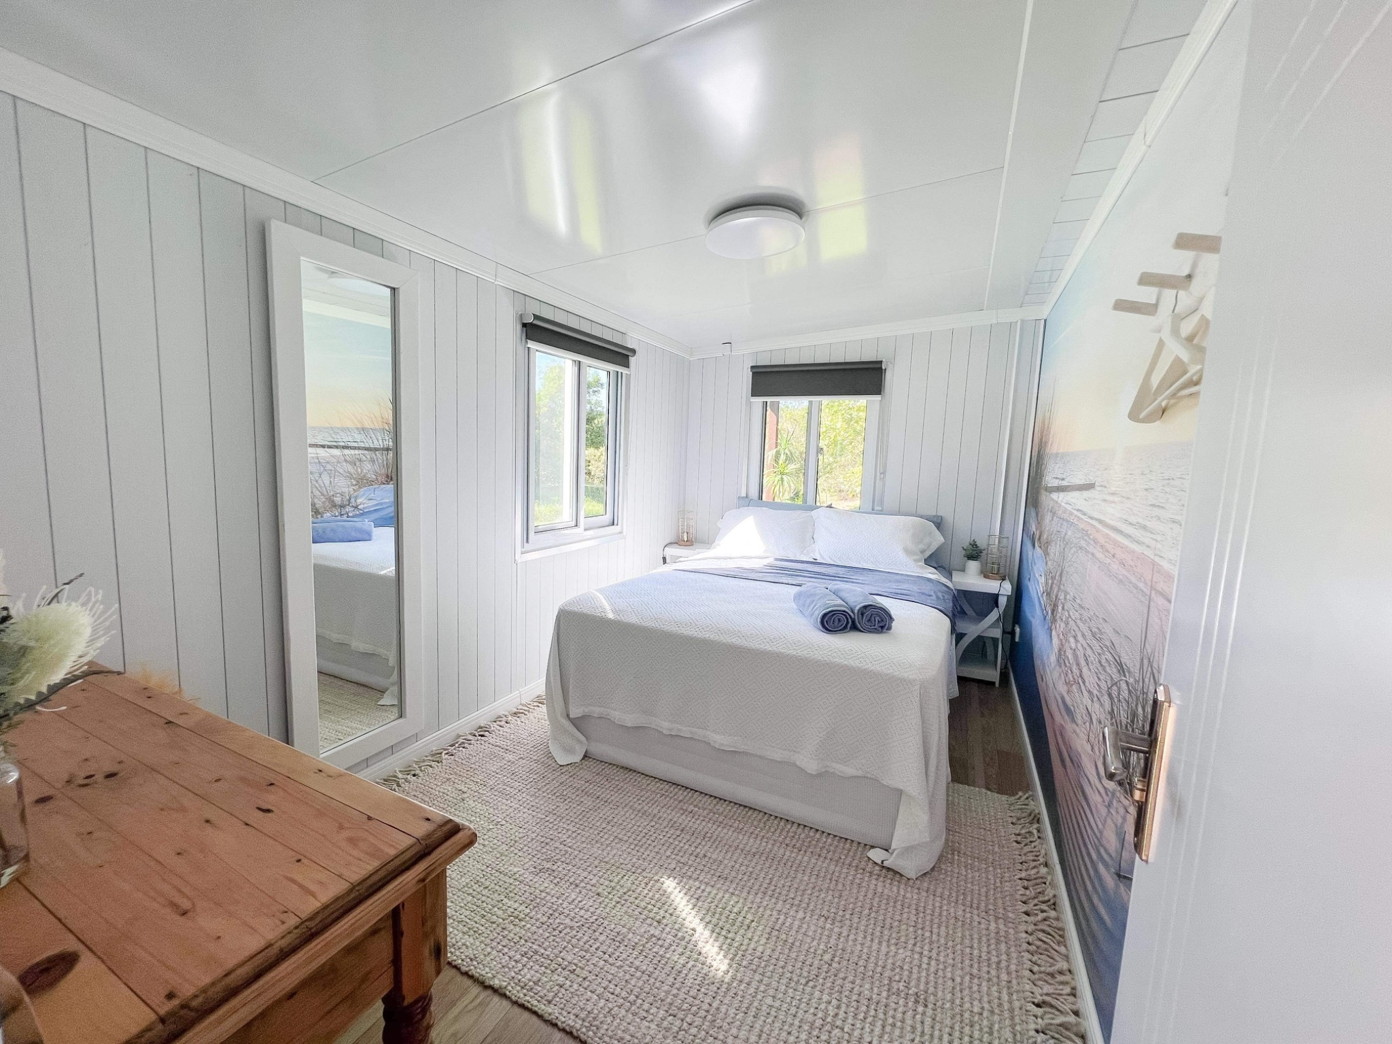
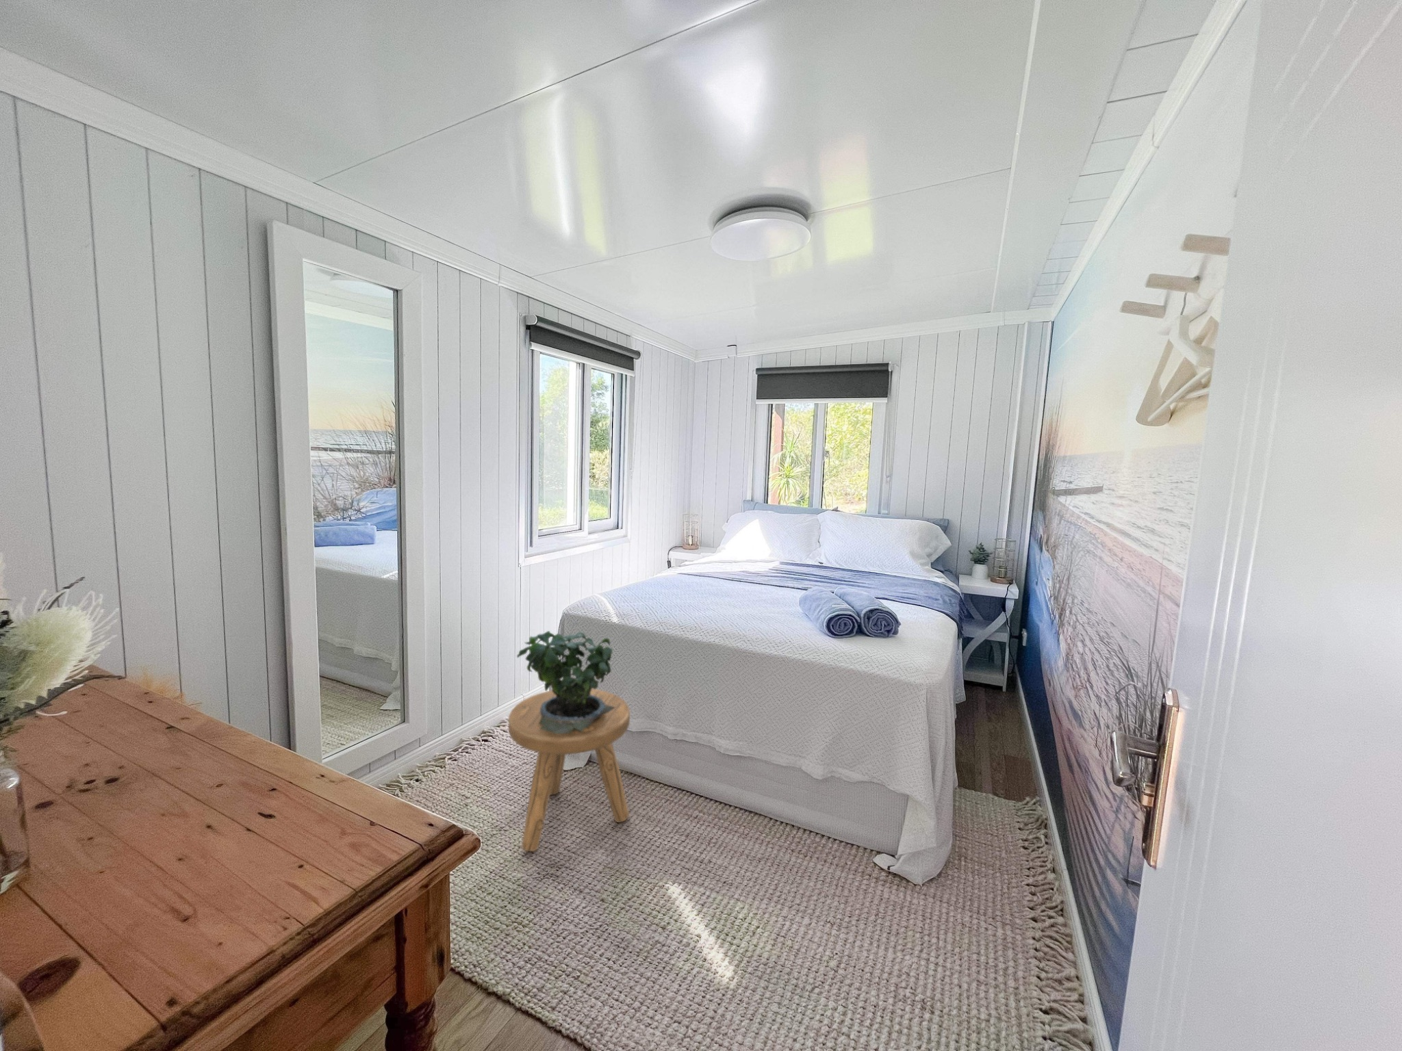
+ stool [508,689,630,852]
+ potted plant [517,622,615,734]
